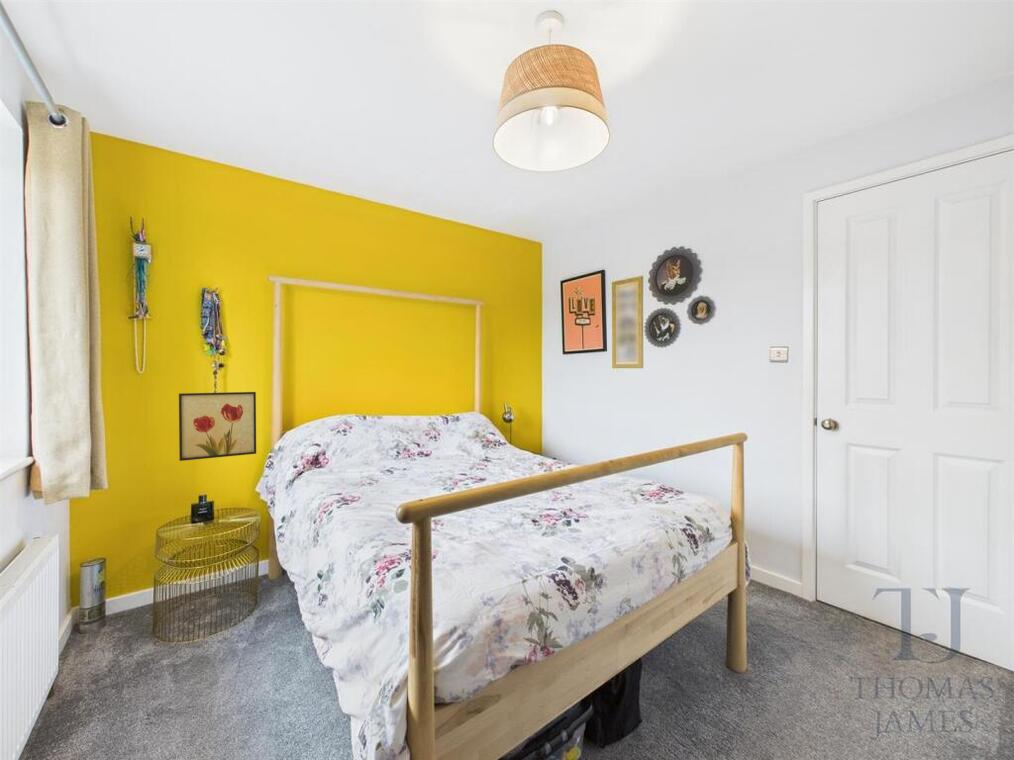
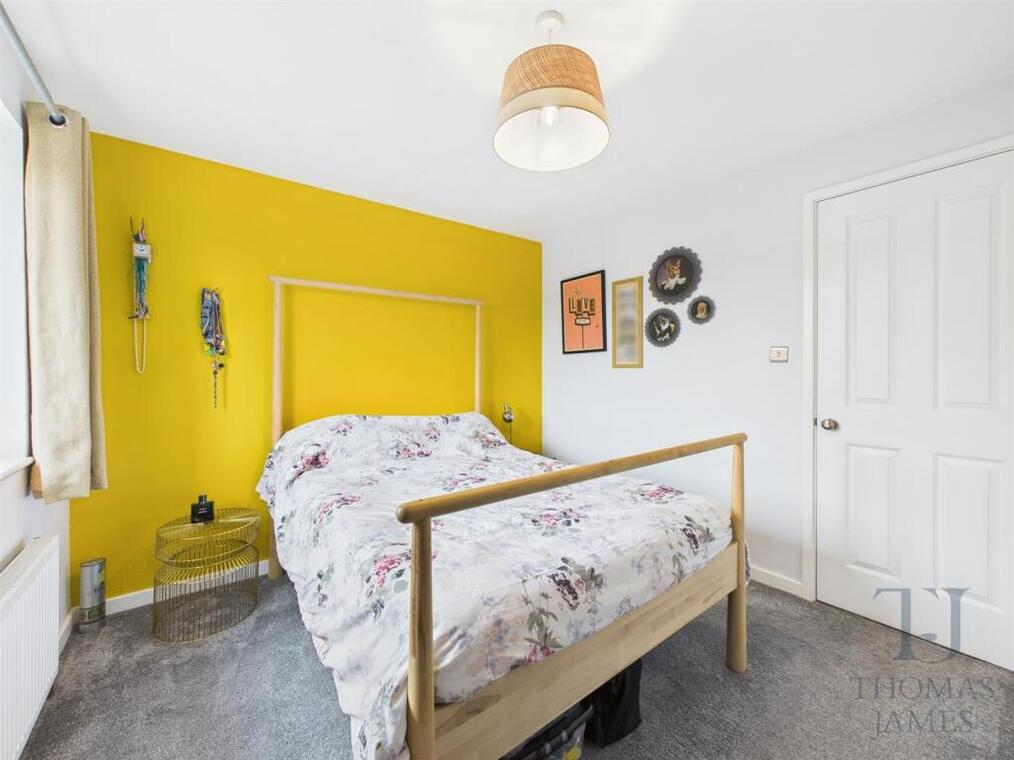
- wall art [178,391,257,462]
